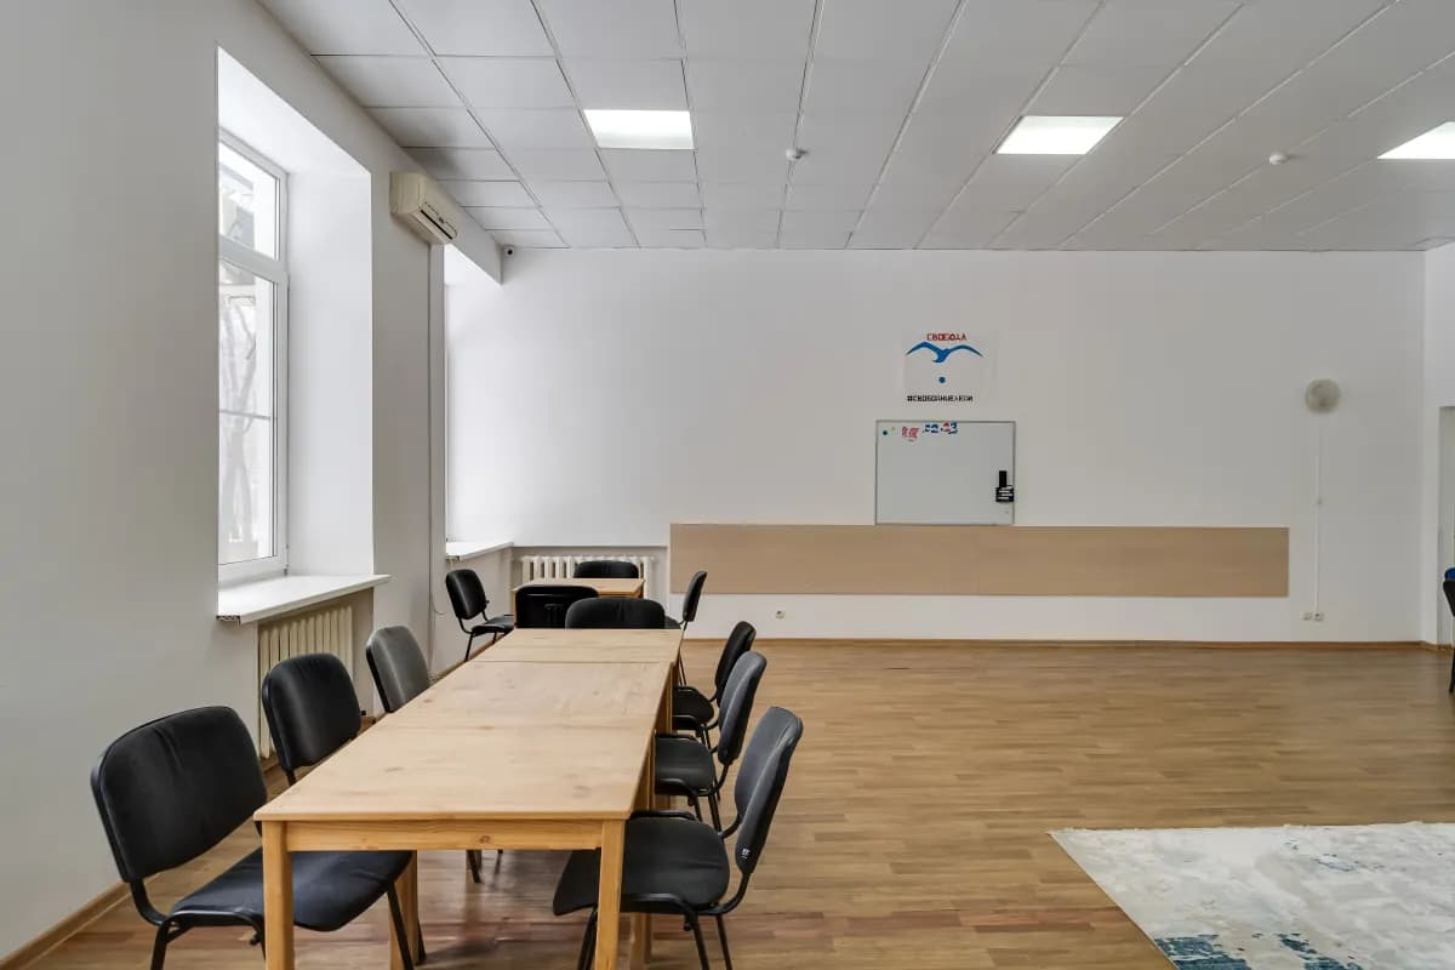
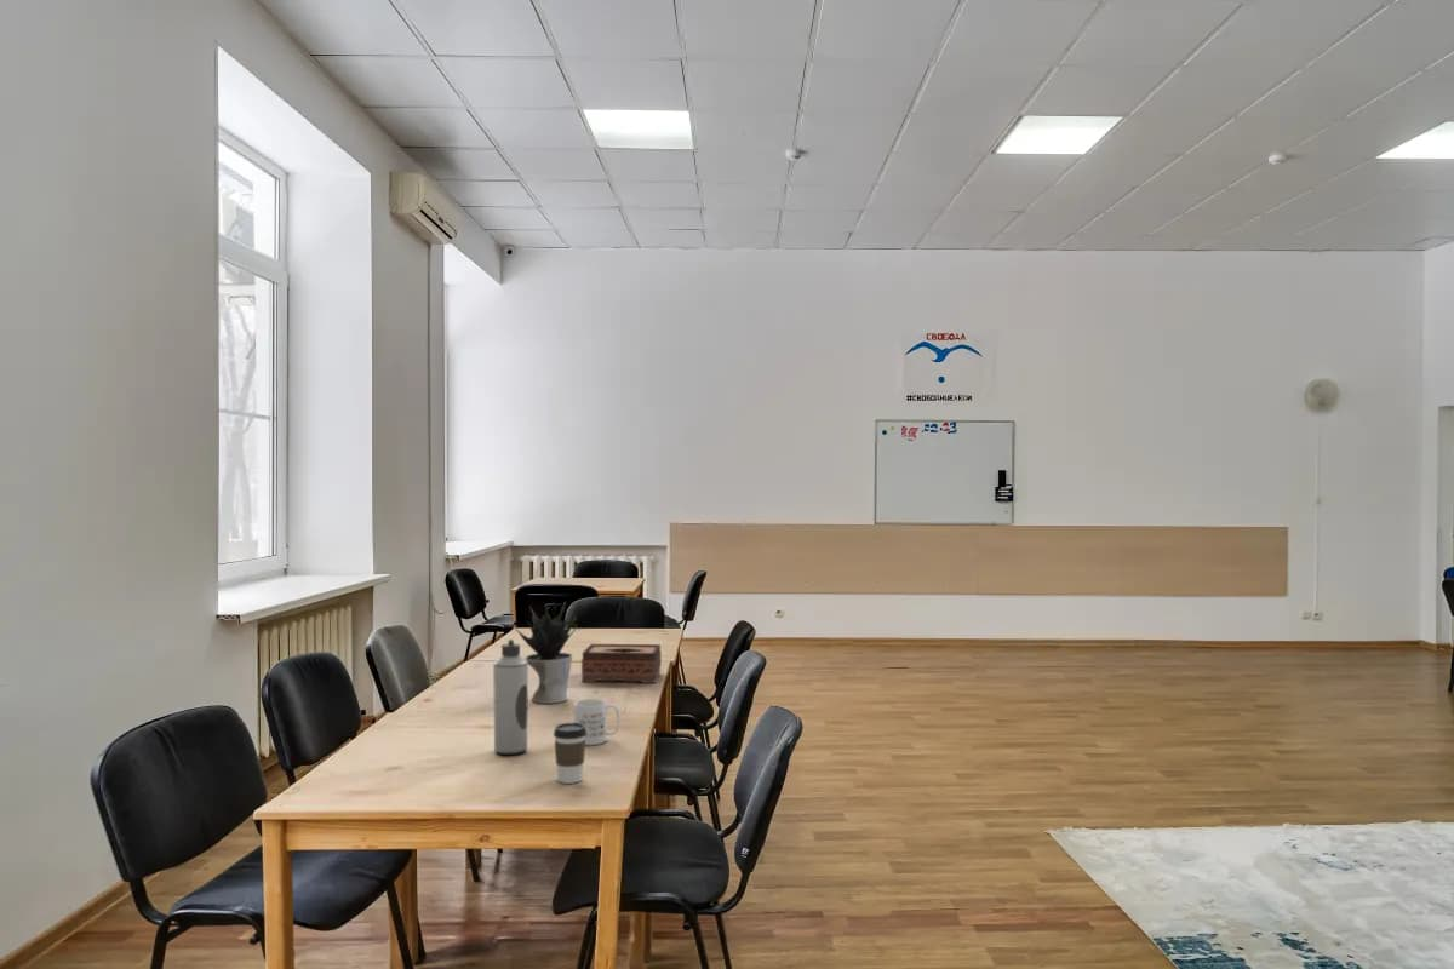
+ water bottle [492,638,529,756]
+ tissue box [580,643,663,684]
+ coffee cup [553,722,586,785]
+ mug [572,698,620,746]
+ potted plant [511,601,578,705]
